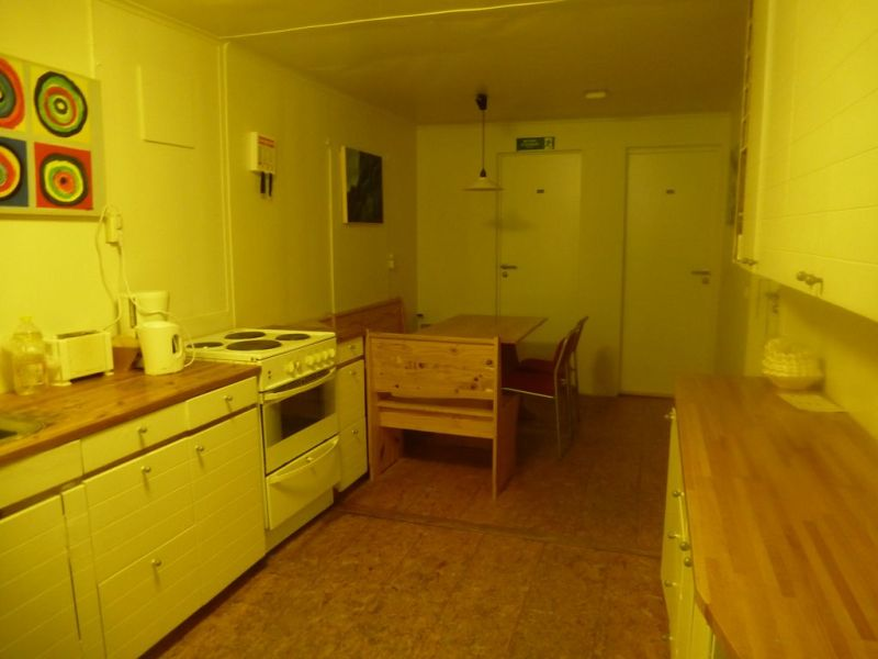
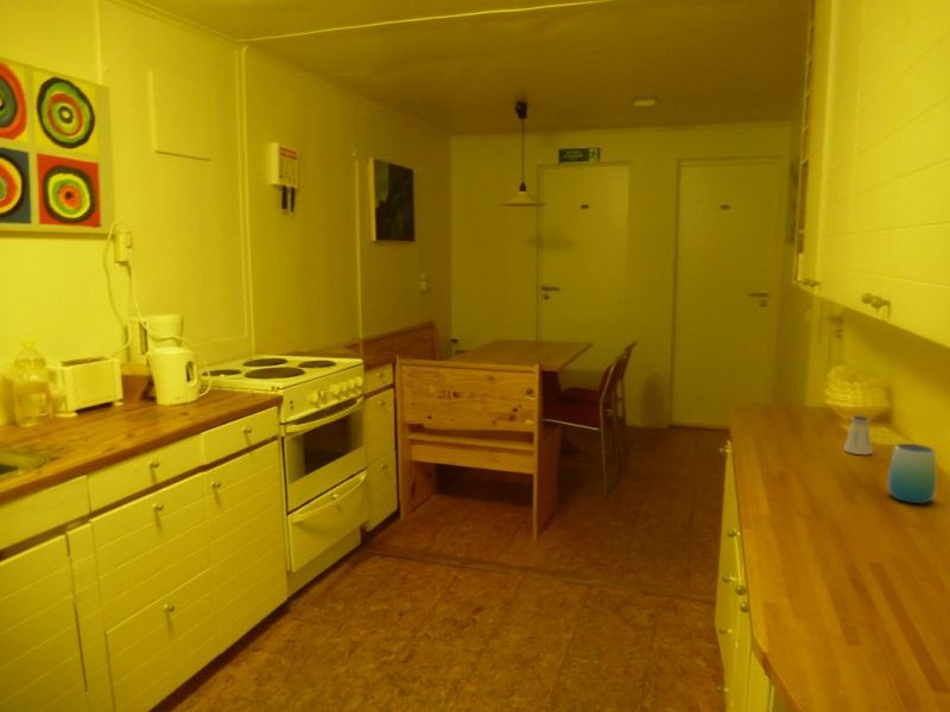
+ saltshaker [842,414,874,456]
+ cup [886,443,938,504]
